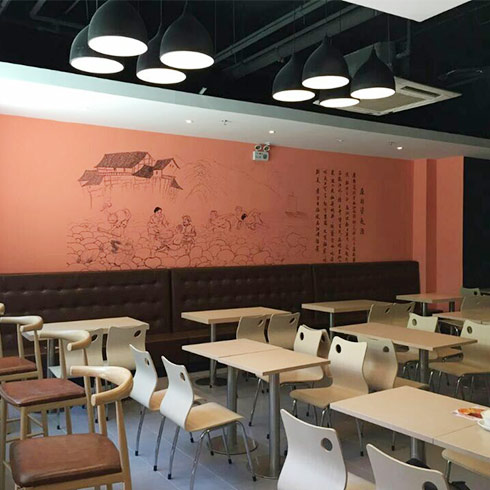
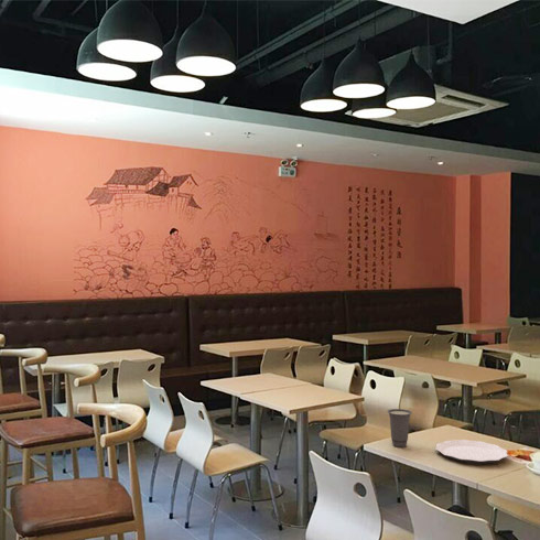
+ cup [387,408,413,449]
+ plate [434,439,509,465]
